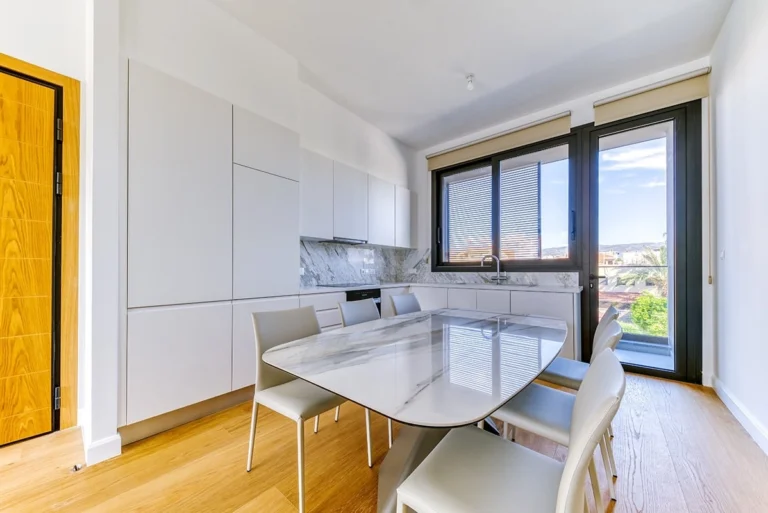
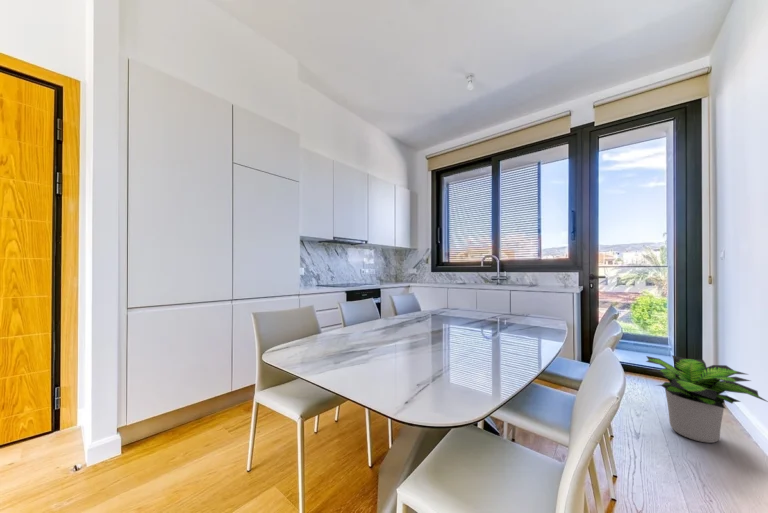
+ potted plant [645,354,768,444]
